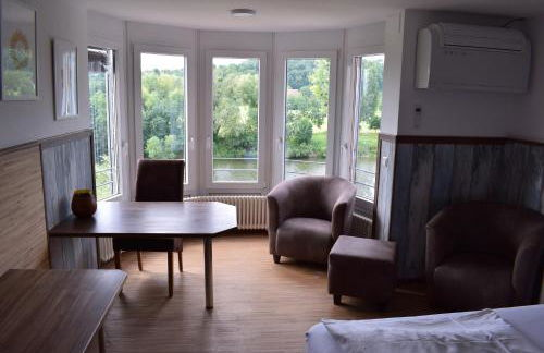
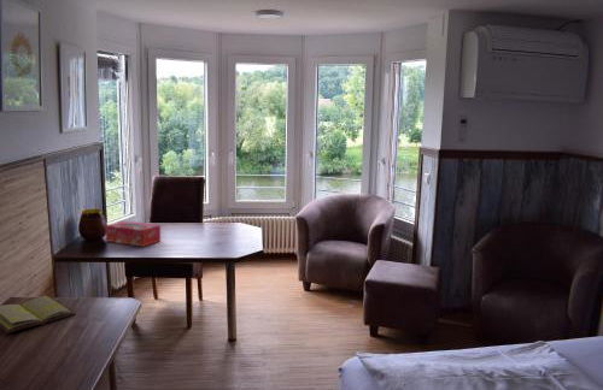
+ diary [0,295,77,335]
+ tissue box [104,220,162,248]
